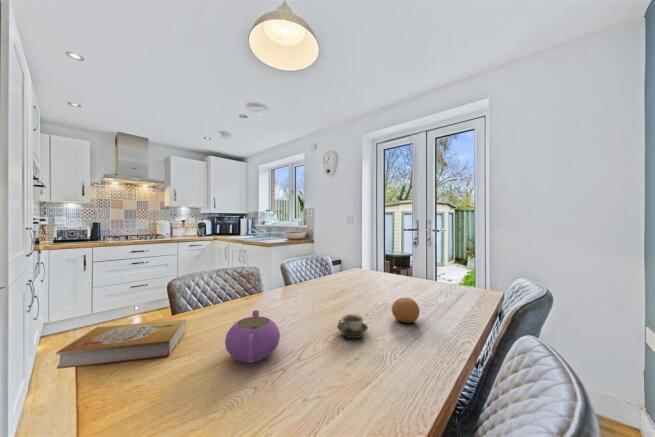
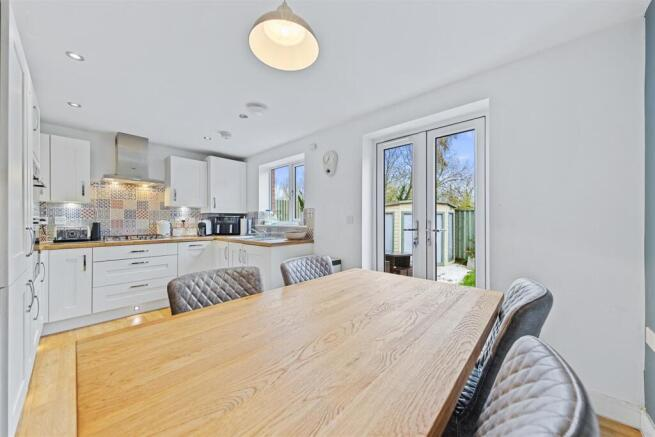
- teapot [224,309,281,364]
- fruit [391,297,421,324]
- cup [336,313,369,339]
- book [55,319,187,370]
